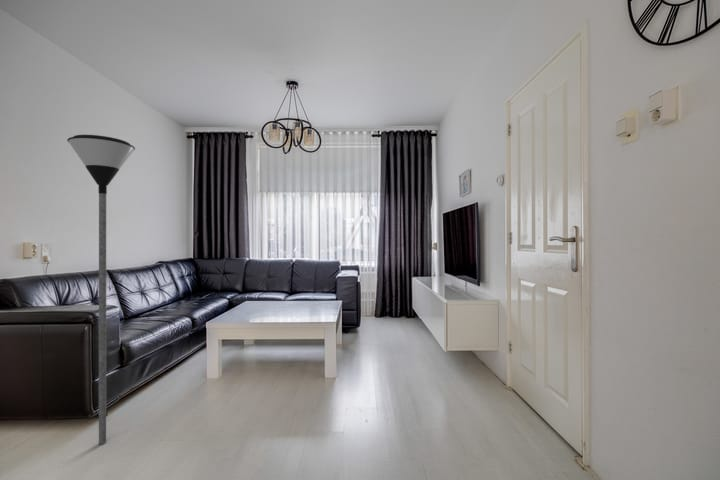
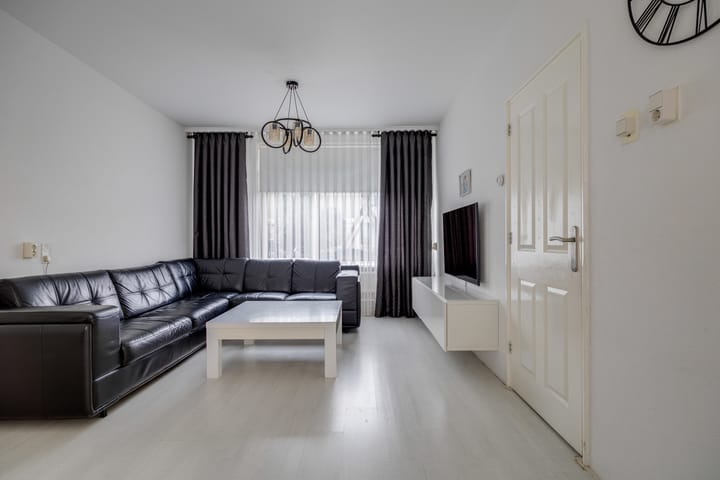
- floor lamp [66,134,136,445]
